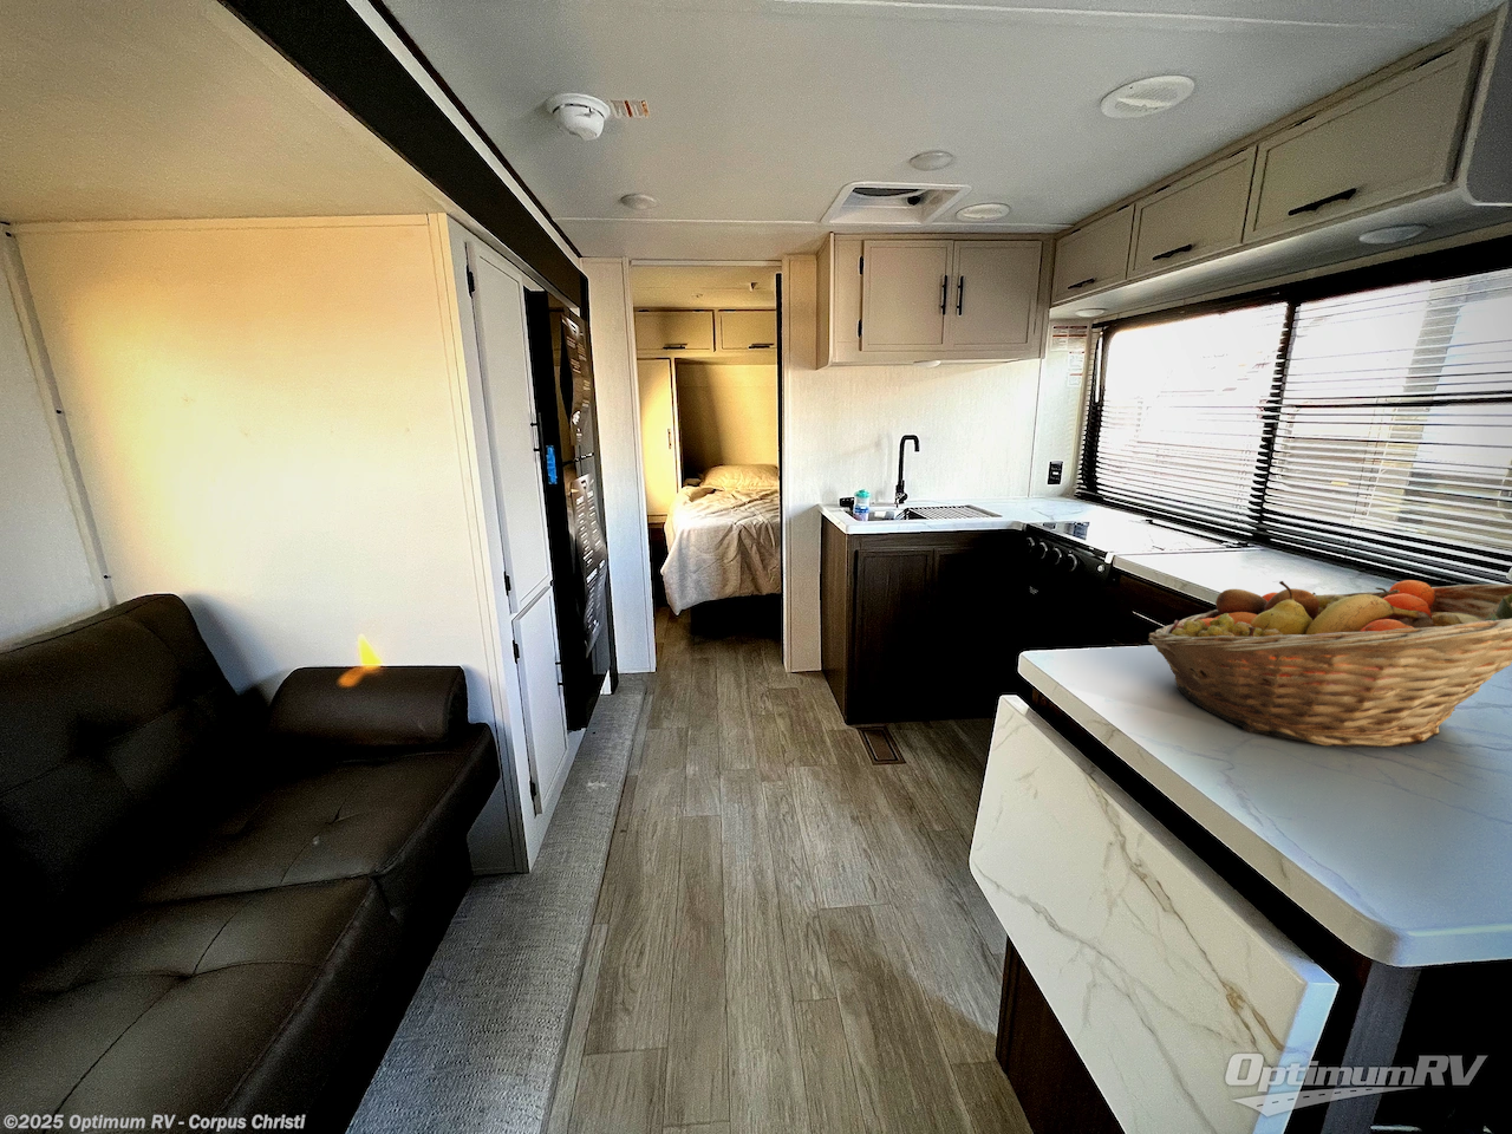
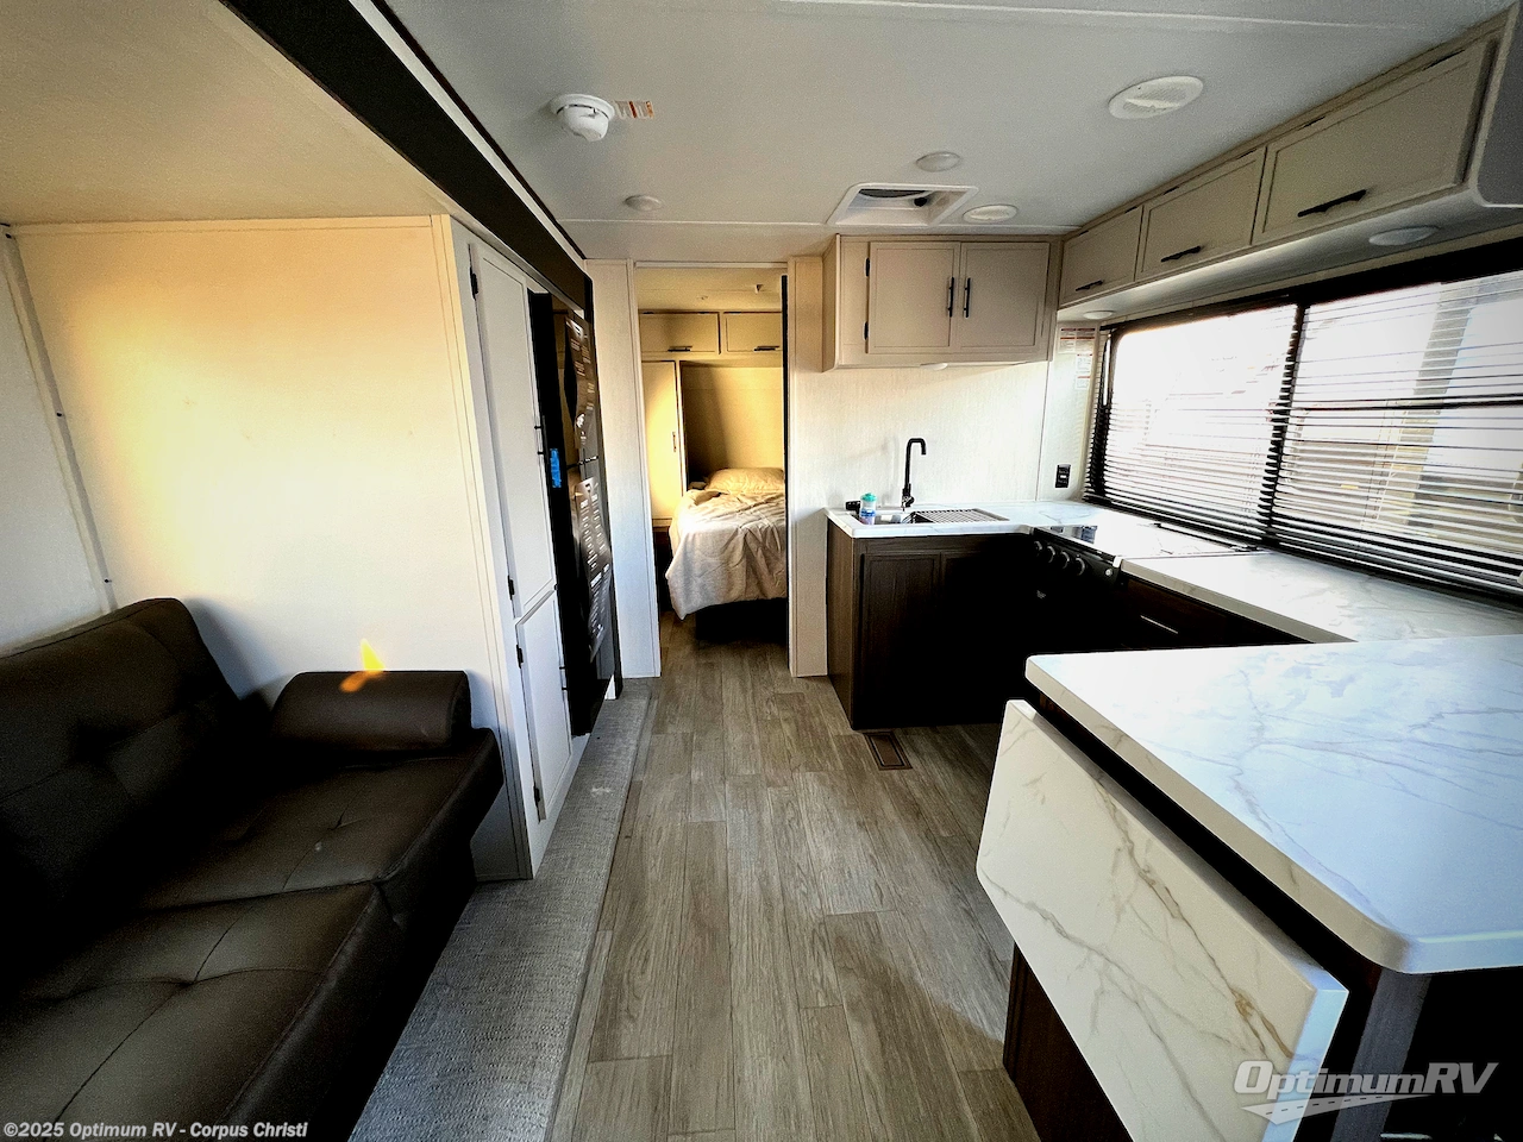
- fruit basket [1147,579,1512,749]
